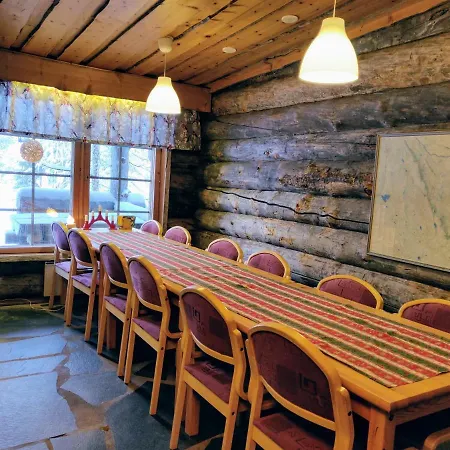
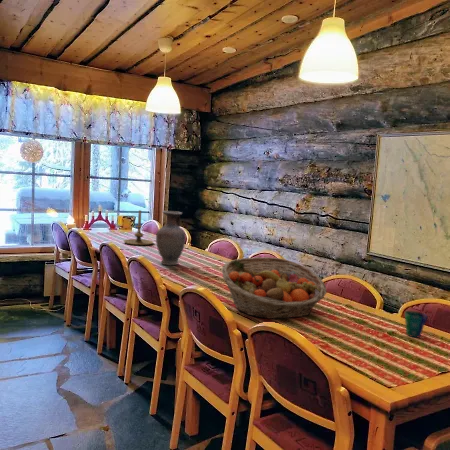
+ vase [155,210,187,266]
+ cup [404,310,429,338]
+ candle holder [123,209,154,246]
+ fruit basket [221,256,328,320]
